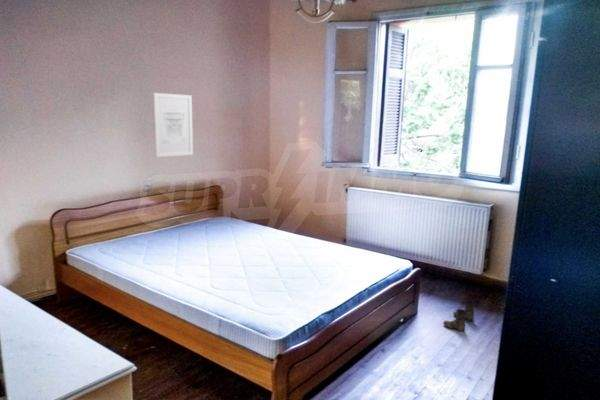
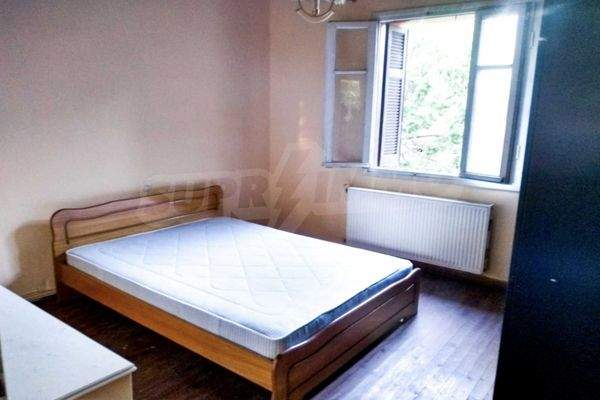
- boots [442,300,475,332]
- wall art [152,92,194,158]
